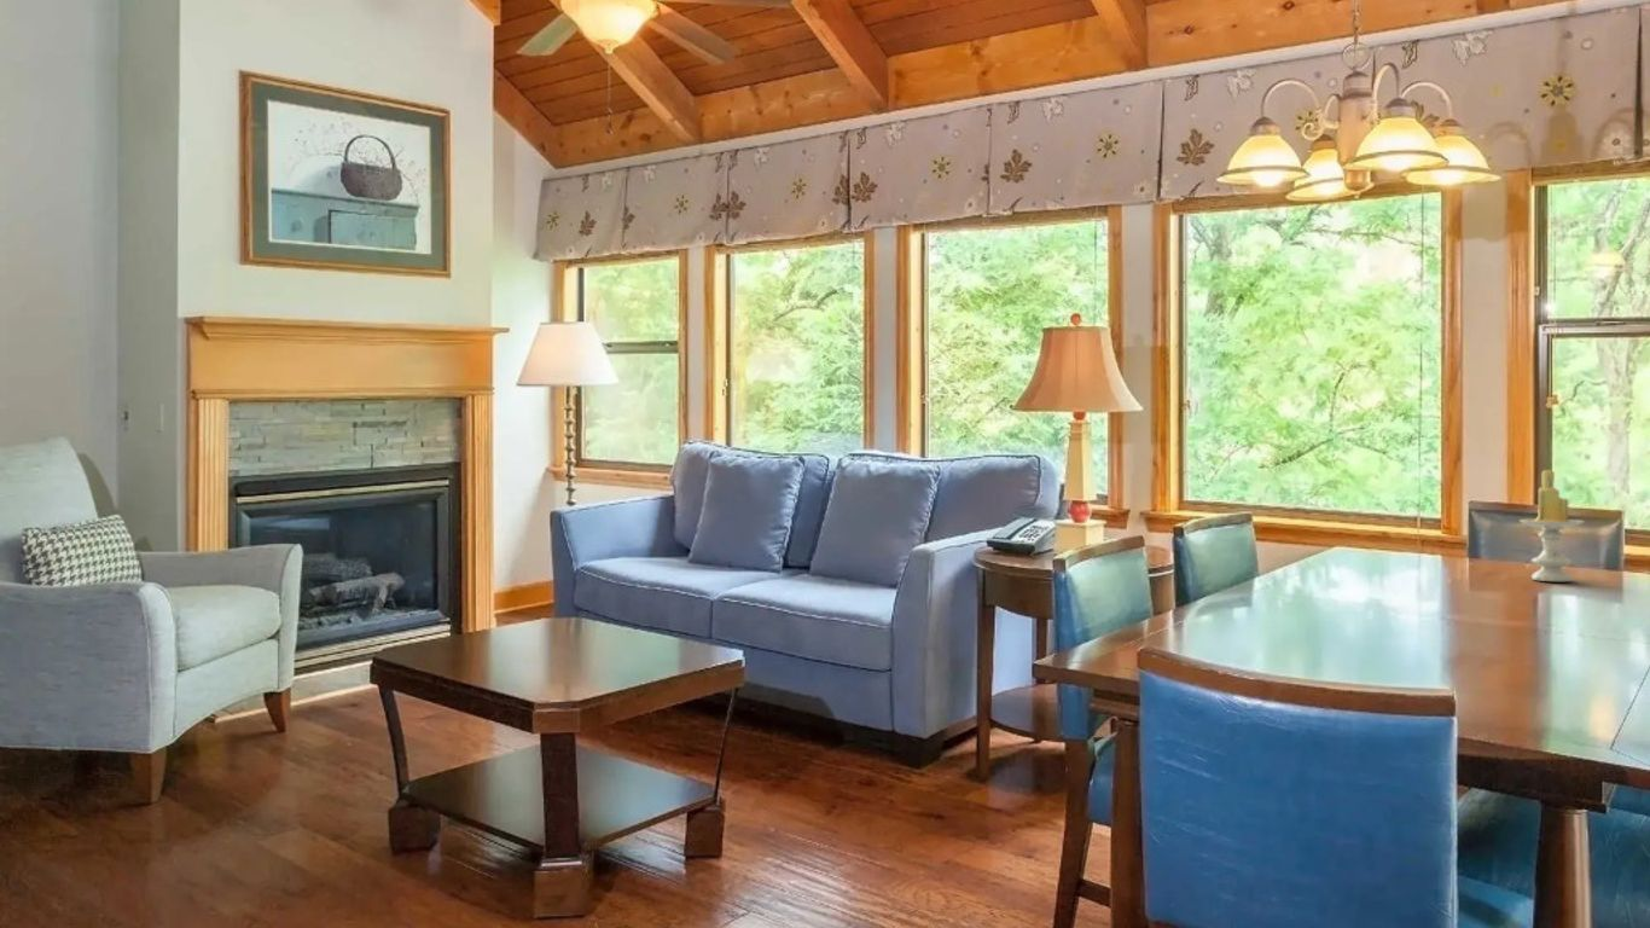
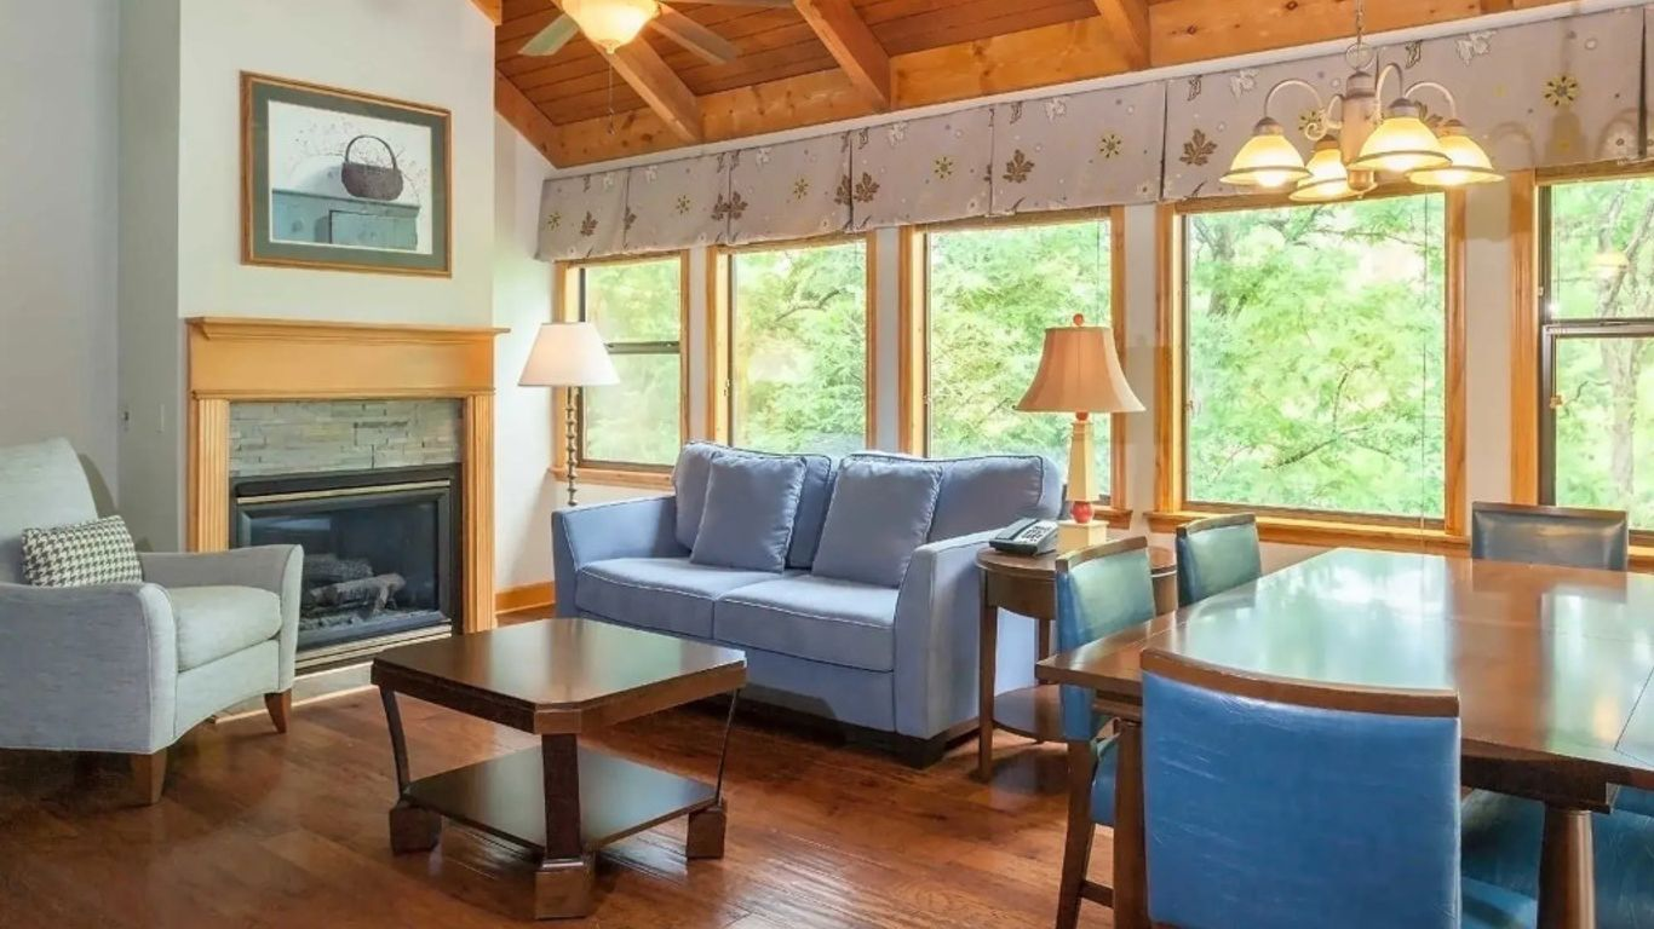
- candle [1518,469,1585,582]
